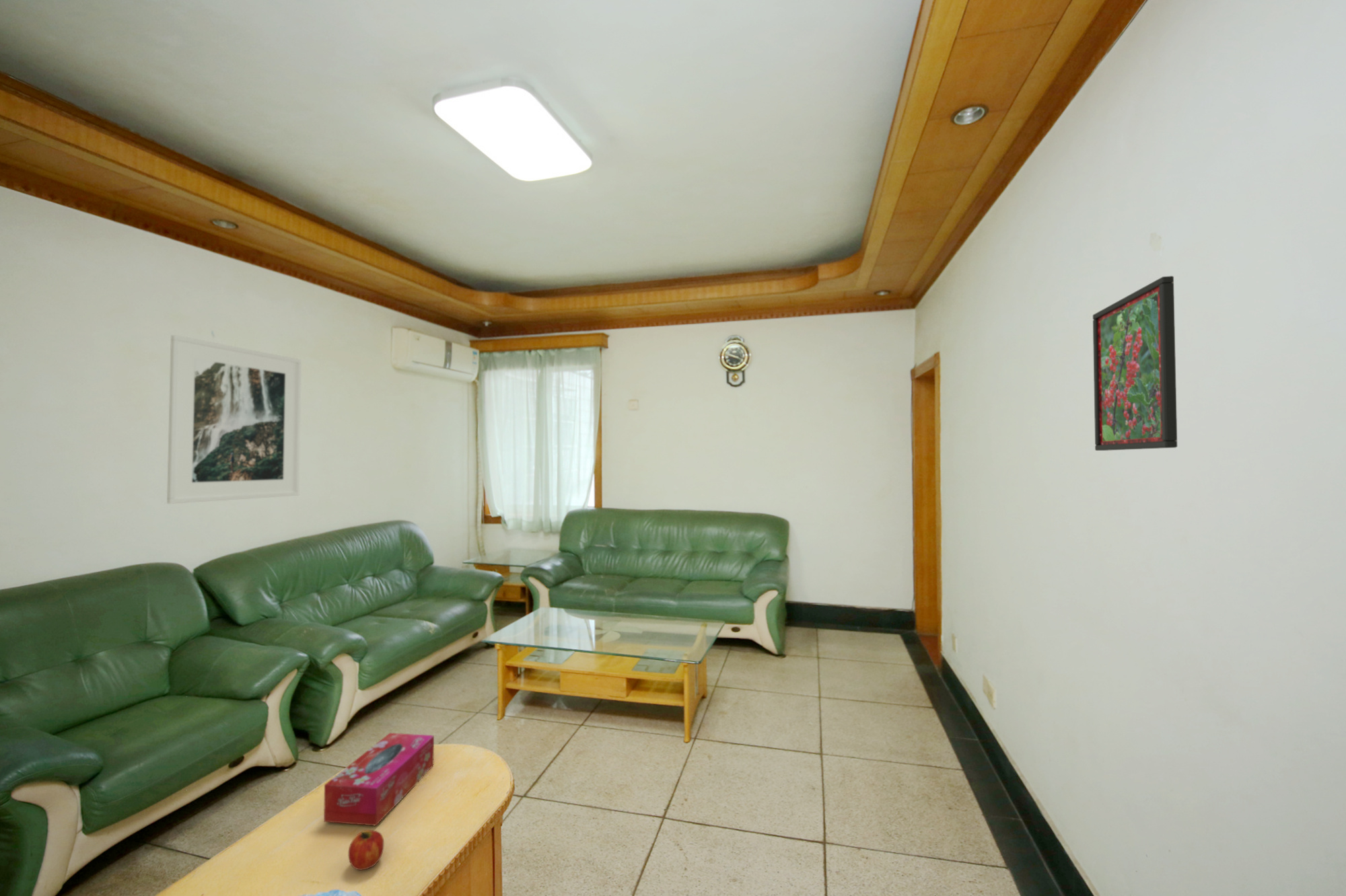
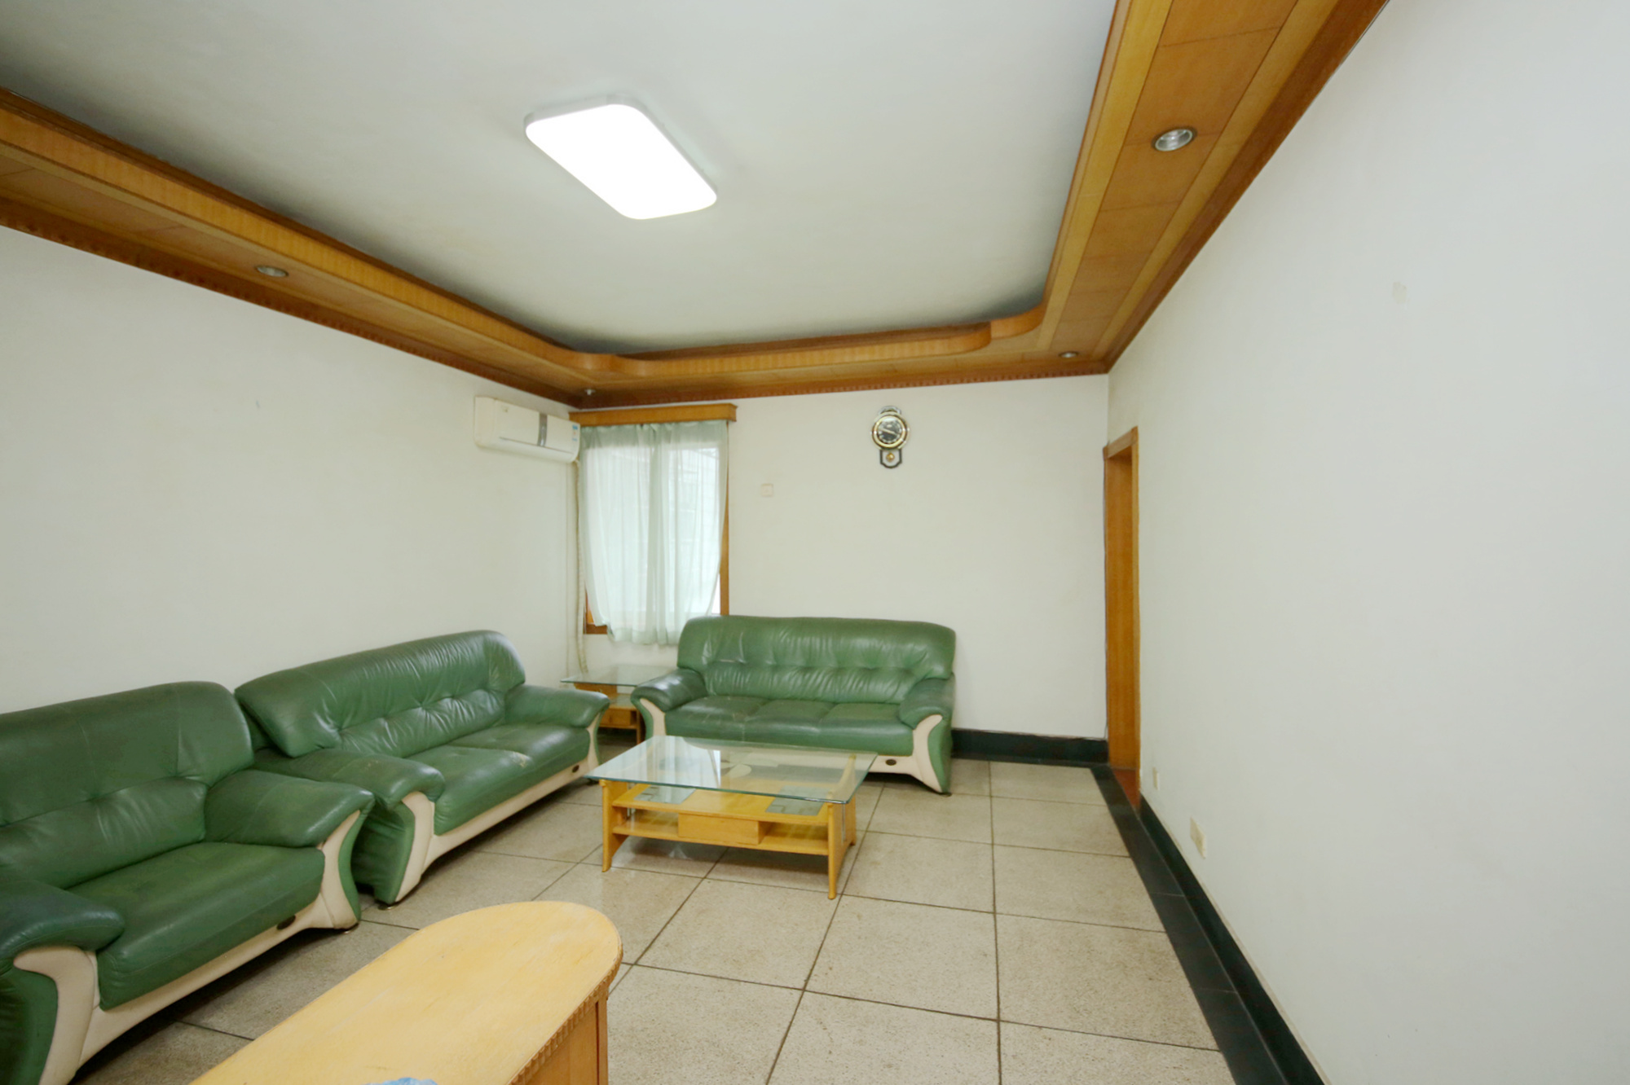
- tissue box [323,733,435,827]
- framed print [1092,275,1178,451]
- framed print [166,334,302,505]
- fruit [348,829,384,871]
